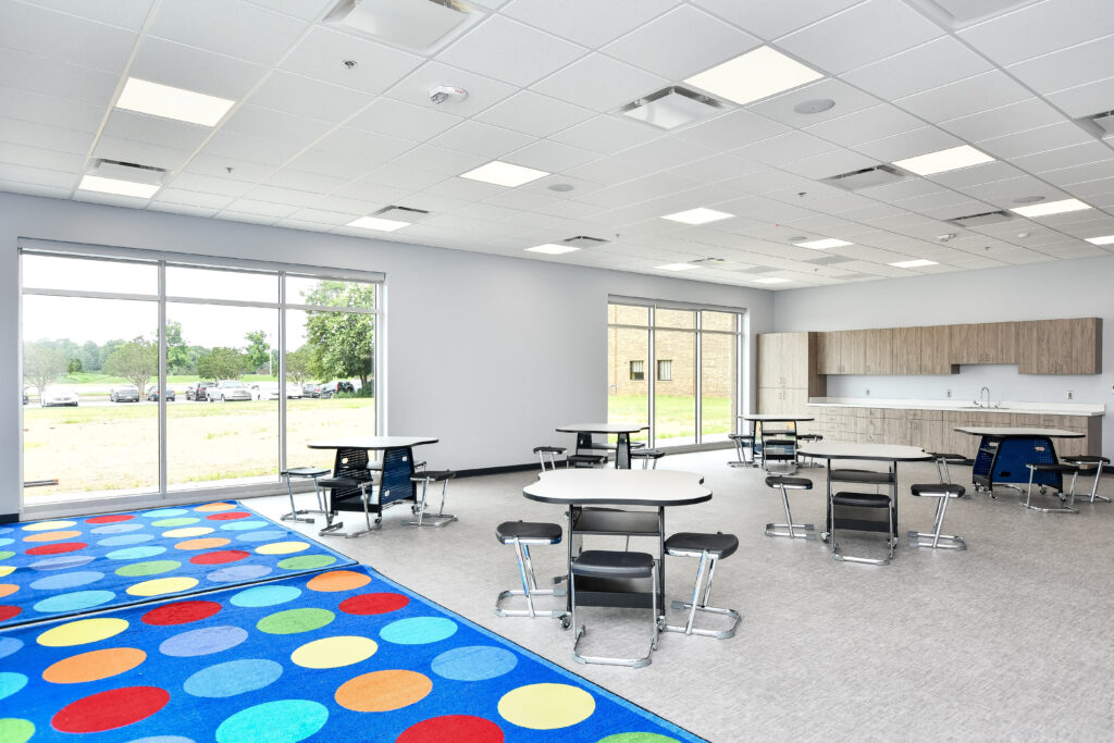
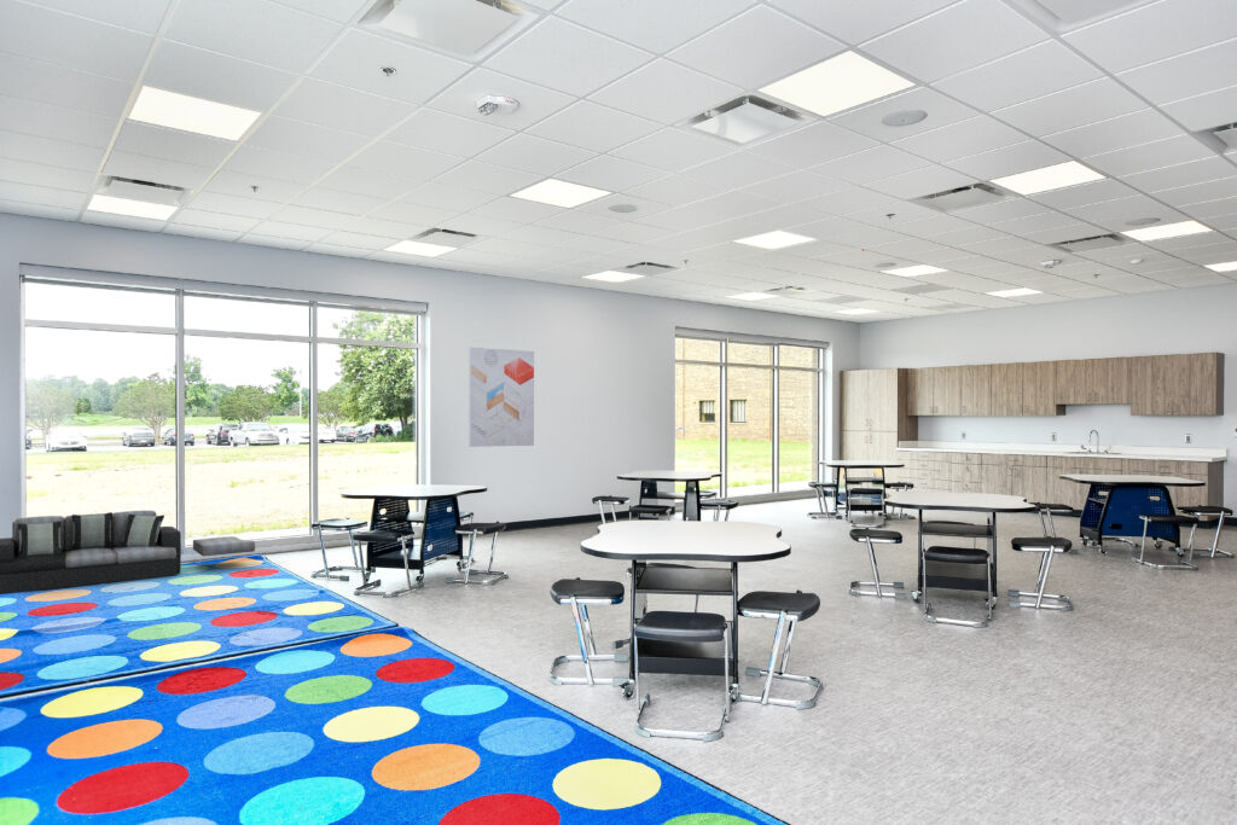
+ sofa [0,510,256,595]
+ wall art [467,347,535,448]
